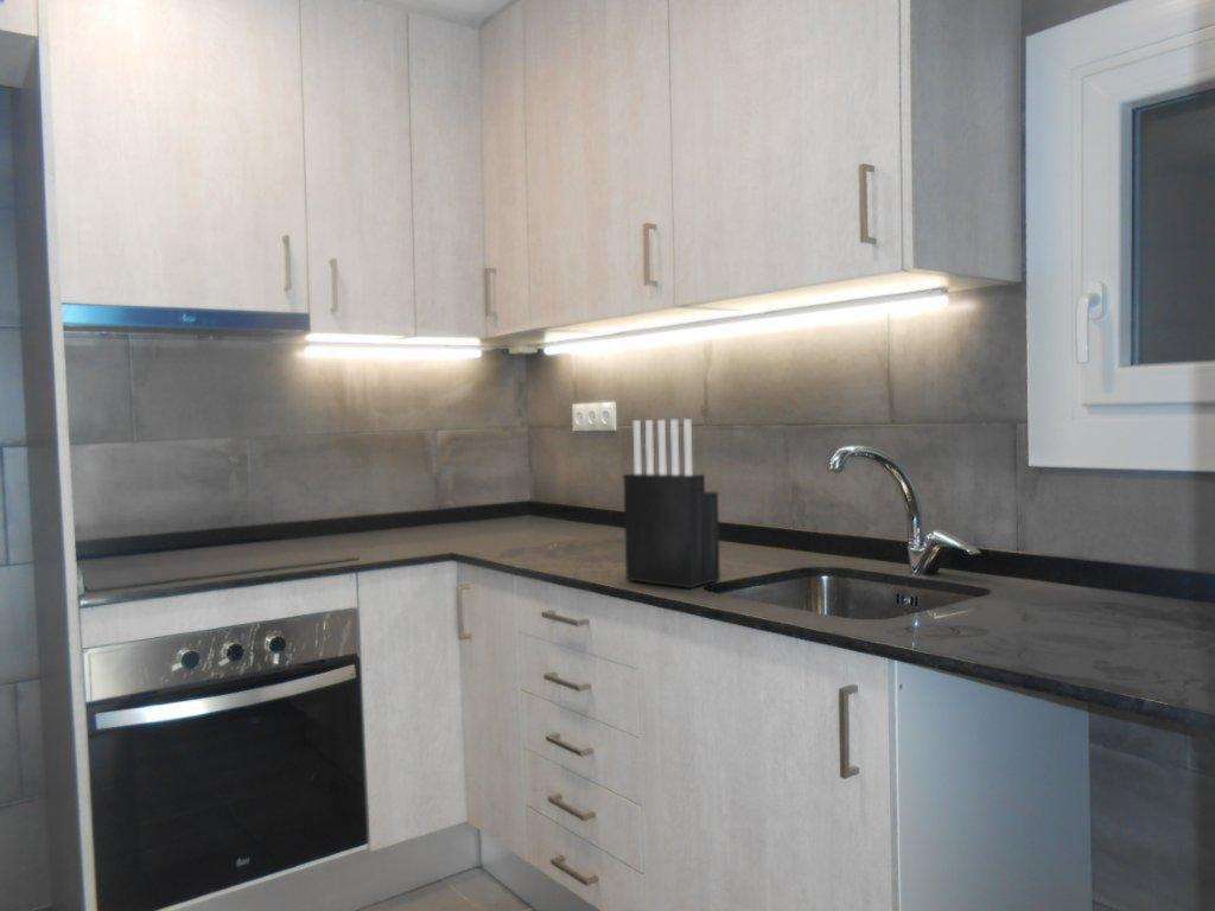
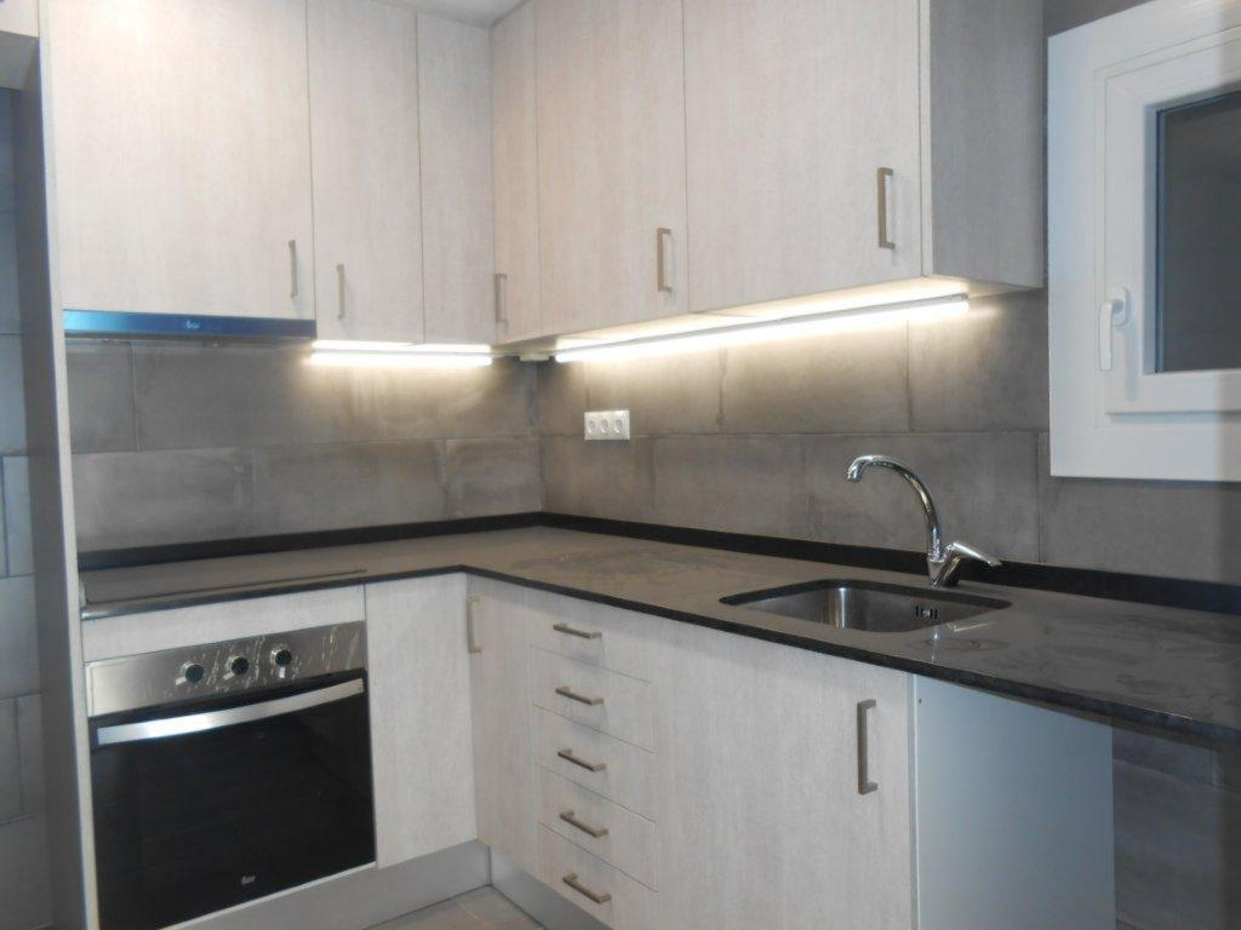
- knife block [622,418,721,590]
